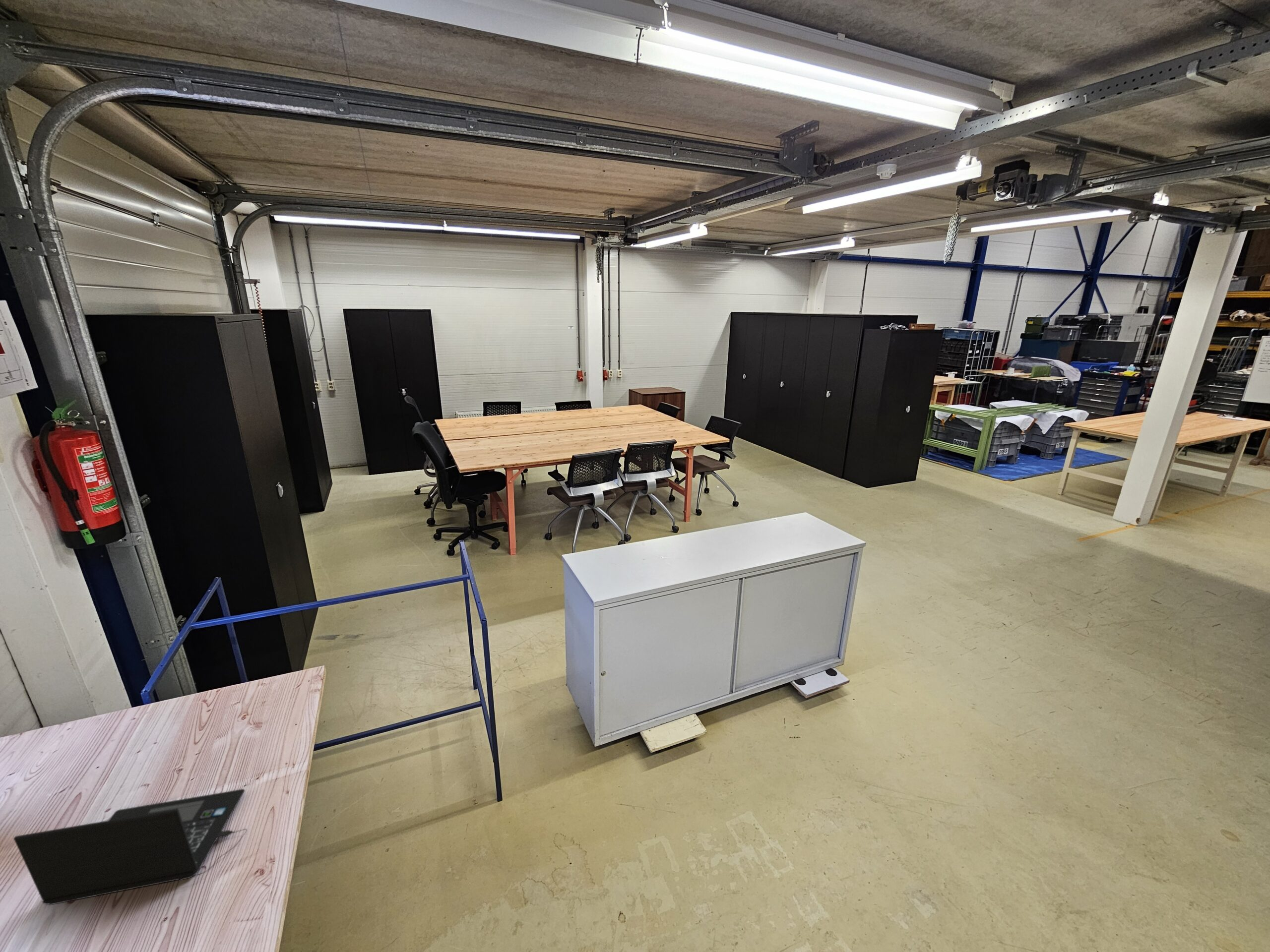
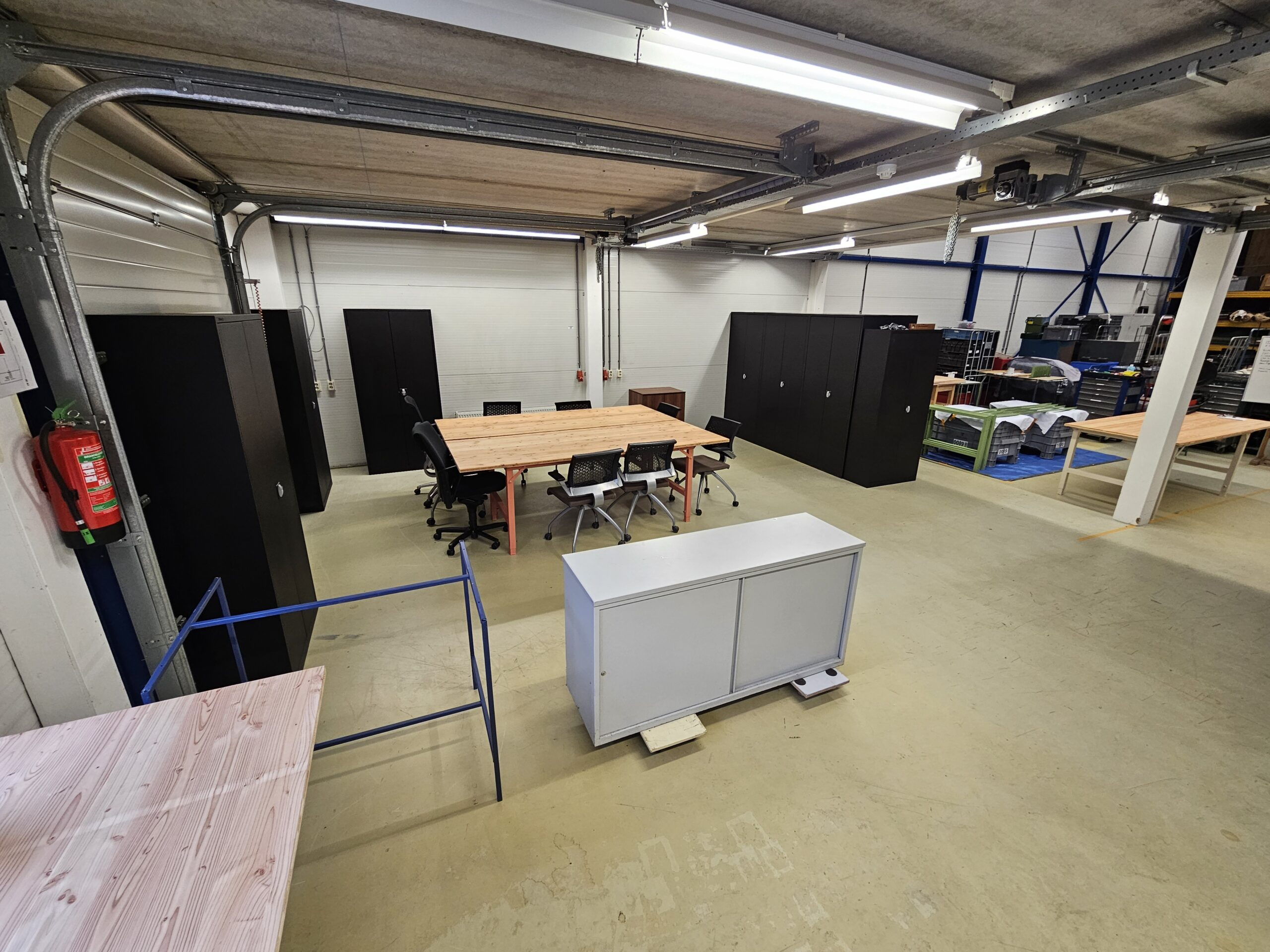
- laptop [13,788,248,905]
